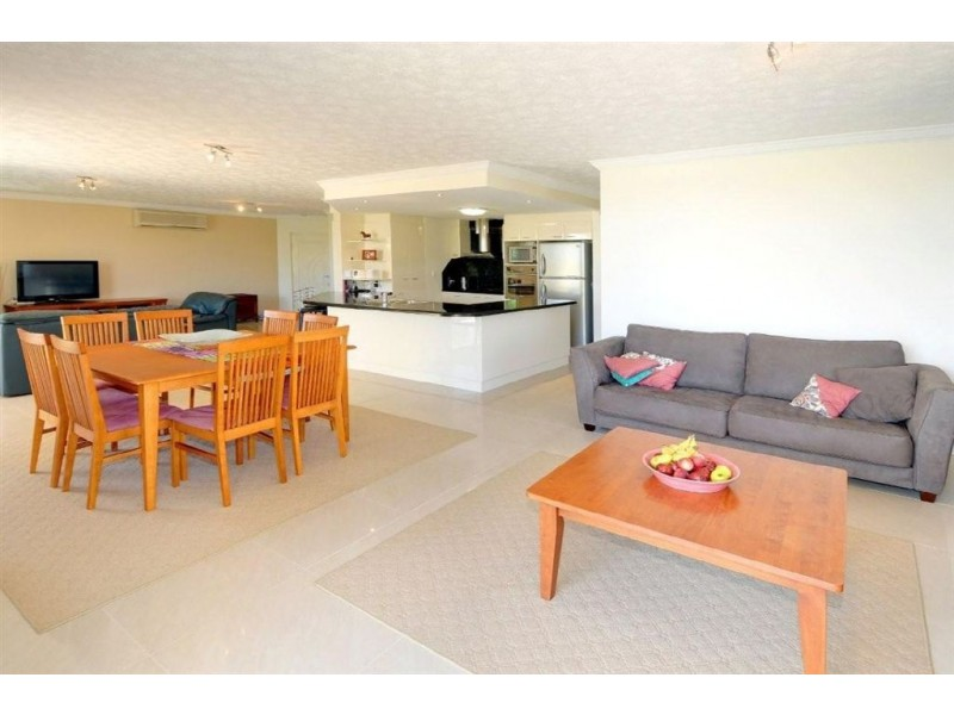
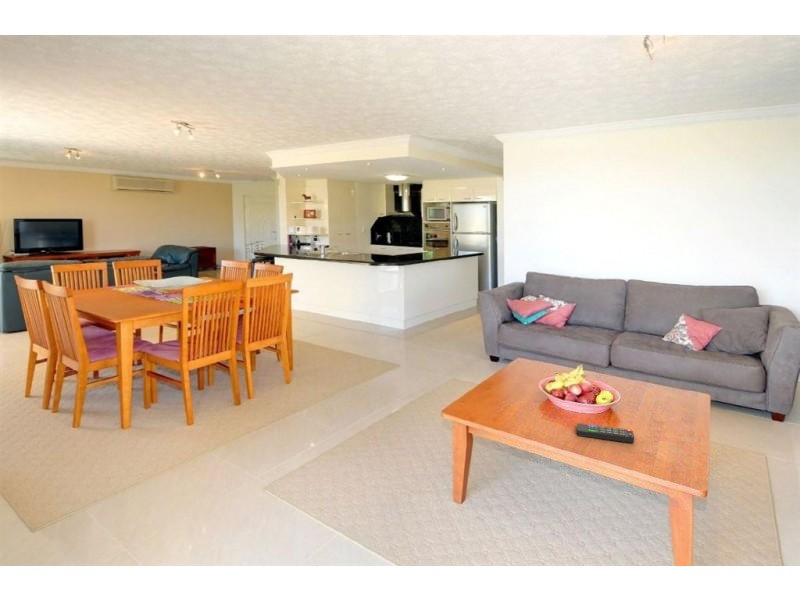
+ remote control [576,423,635,444]
